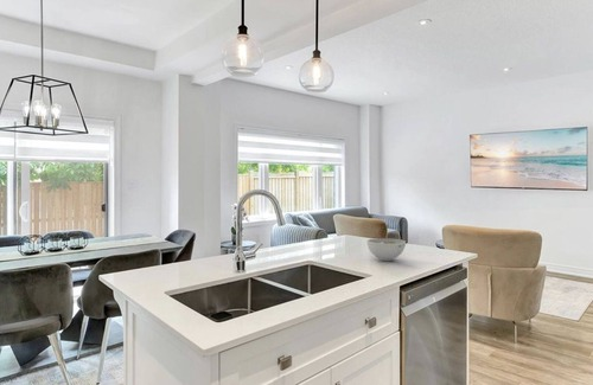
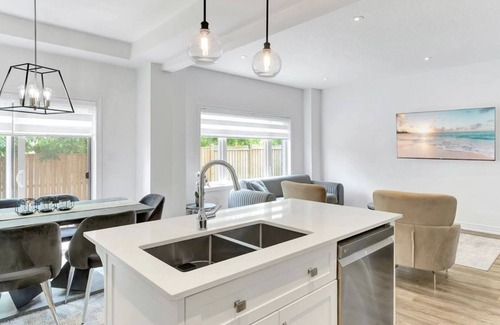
- bowl [365,237,407,262]
